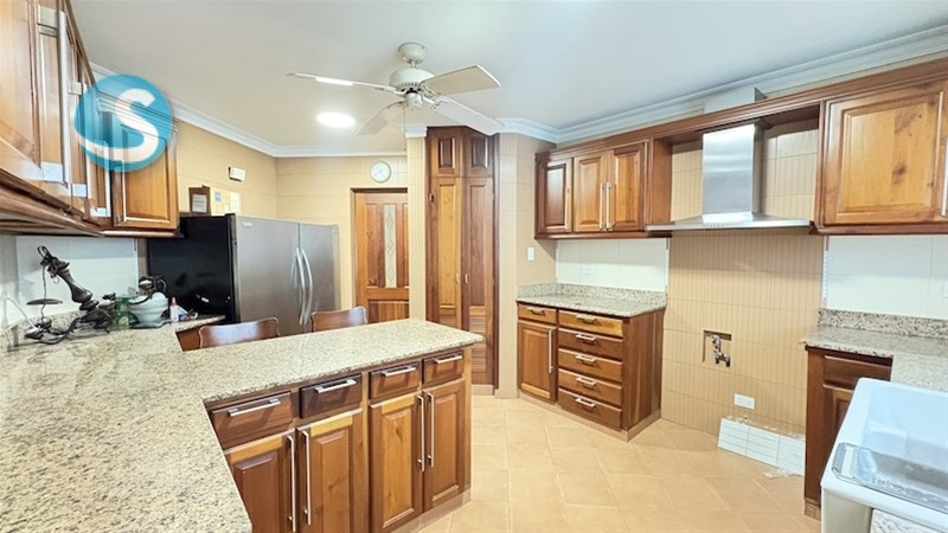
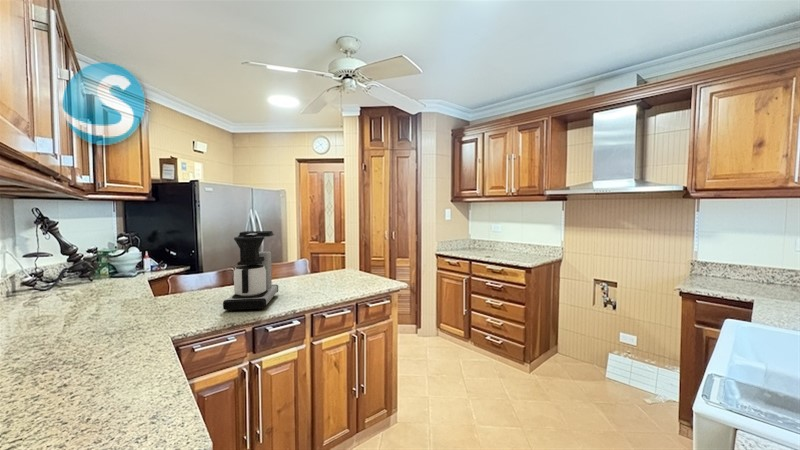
+ coffee maker [222,230,279,312]
